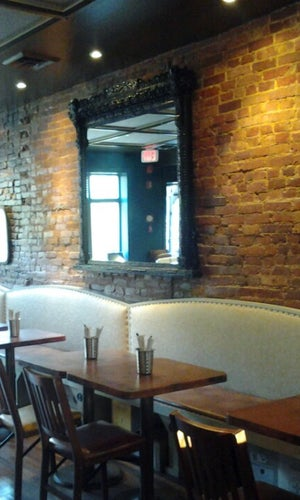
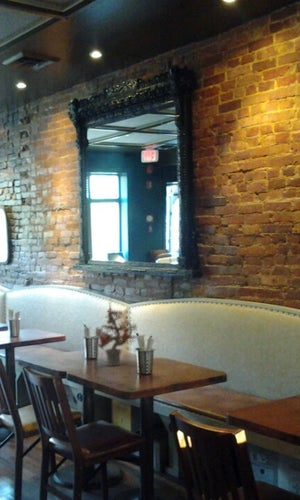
+ potted plant [94,296,139,367]
